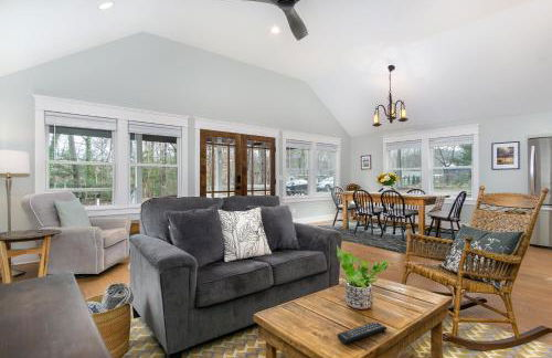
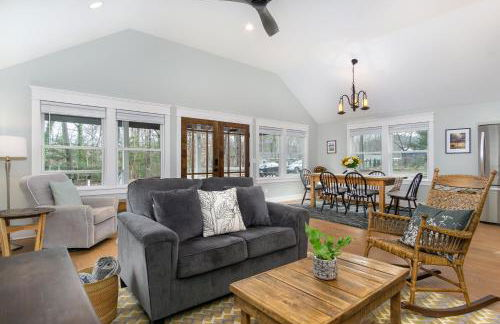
- remote control [337,320,388,345]
